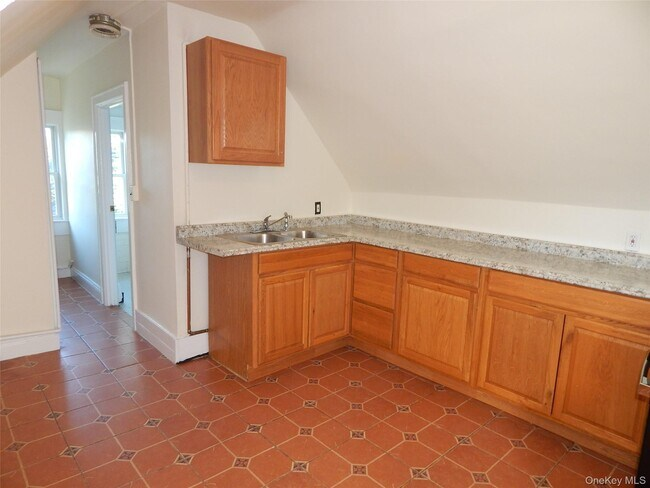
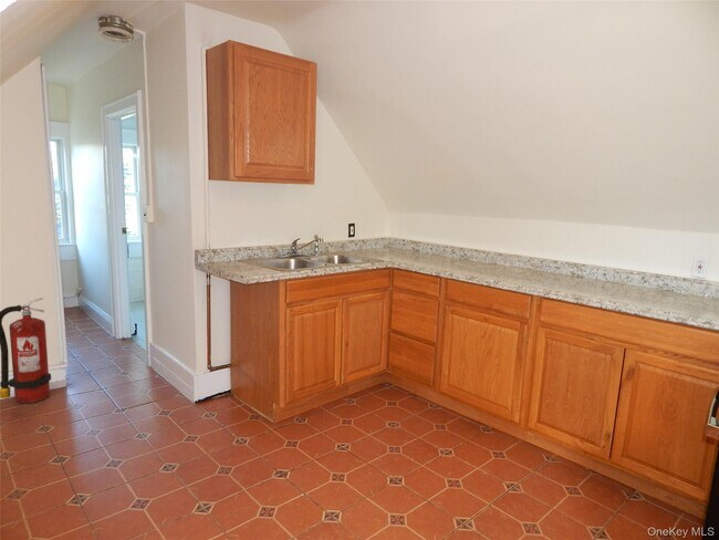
+ fire extinguisher [0,297,52,405]
